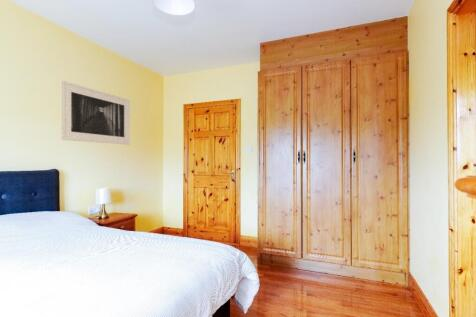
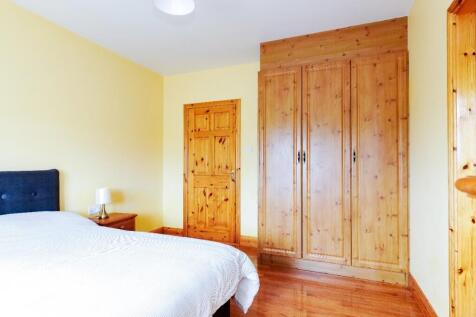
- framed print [61,80,131,146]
